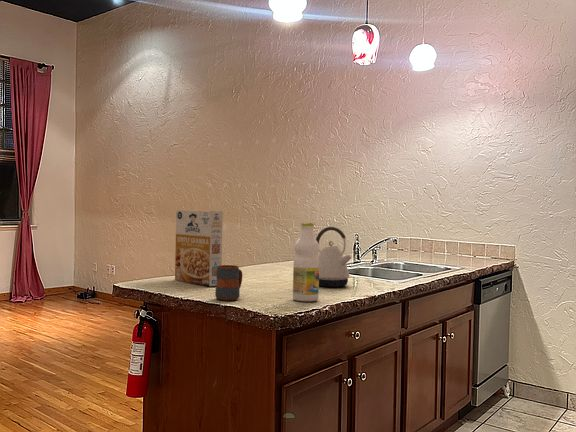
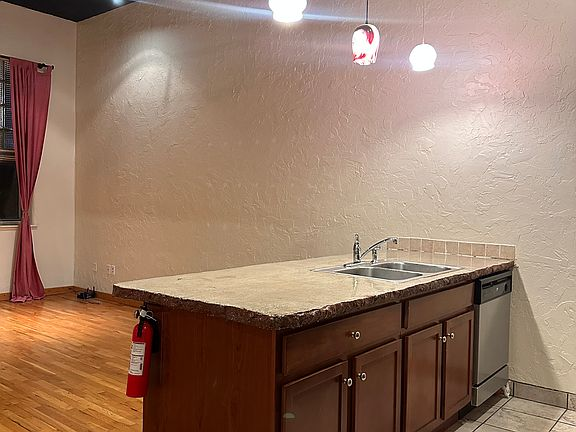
- cereal box [174,209,224,287]
- mug [214,264,243,301]
- kettle [315,226,353,288]
- bottle [292,222,320,302]
